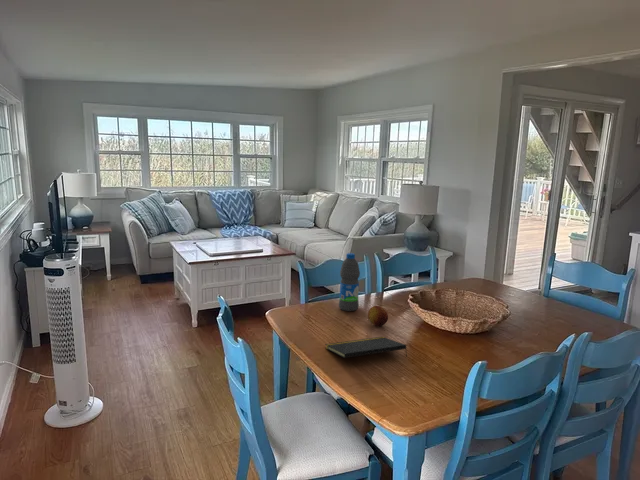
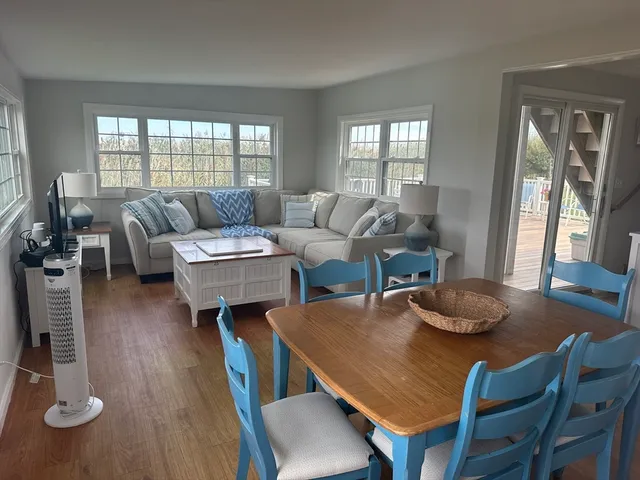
- notepad [324,336,408,359]
- water bottle [338,252,361,312]
- fruit [367,305,389,328]
